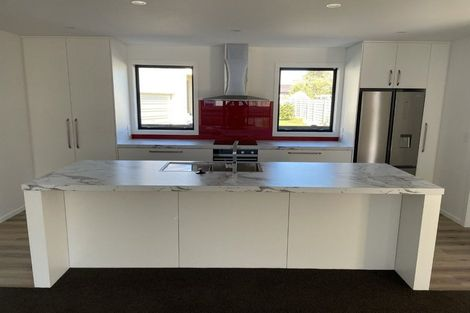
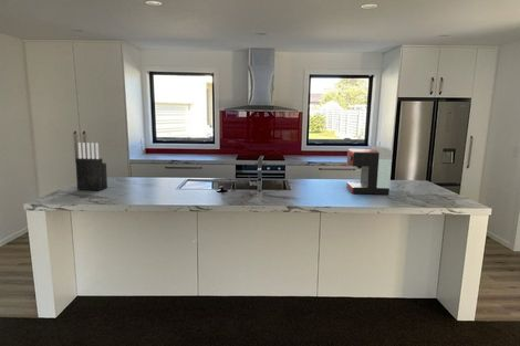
+ coffee maker [339,145,393,196]
+ knife block [74,141,108,191]
